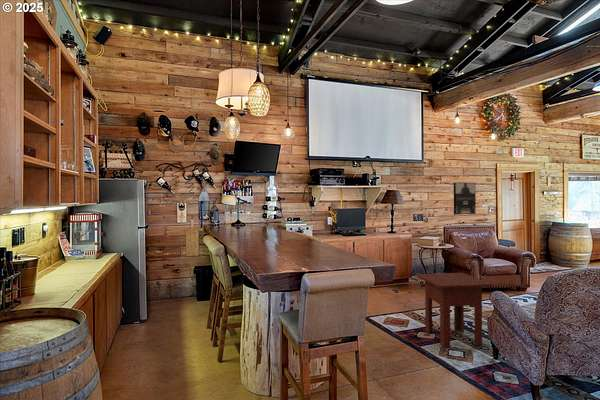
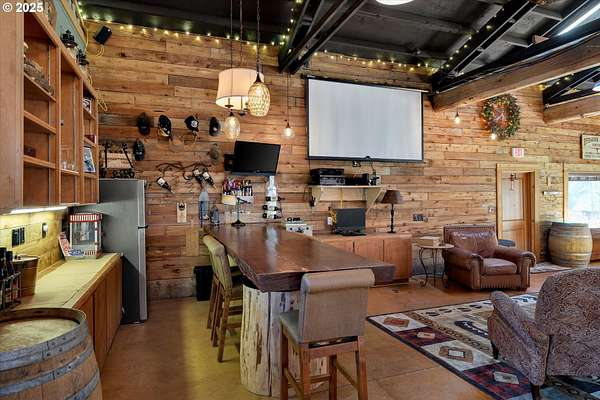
- side table [415,272,494,348]
- wall art [453,182,477,215]
